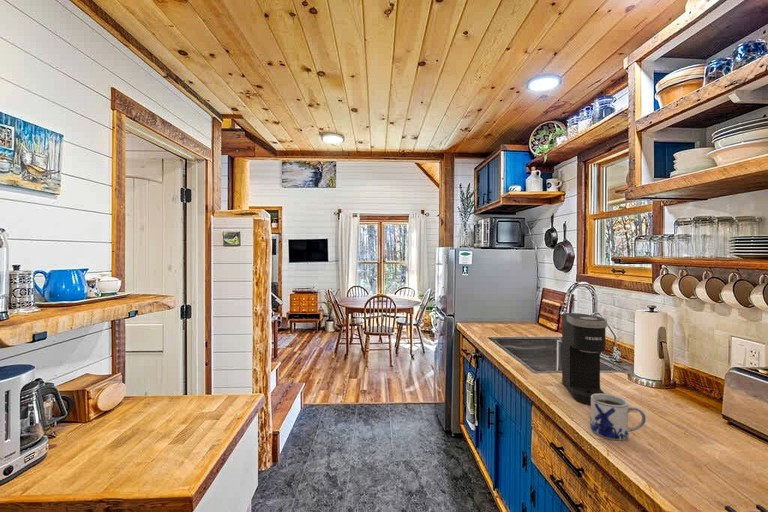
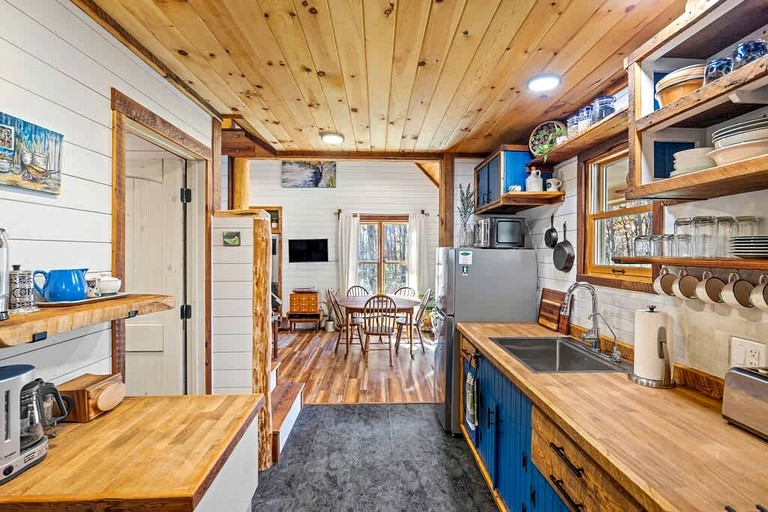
- coffee maker [561,312,608,406]
- mug [589,393,647,441]
